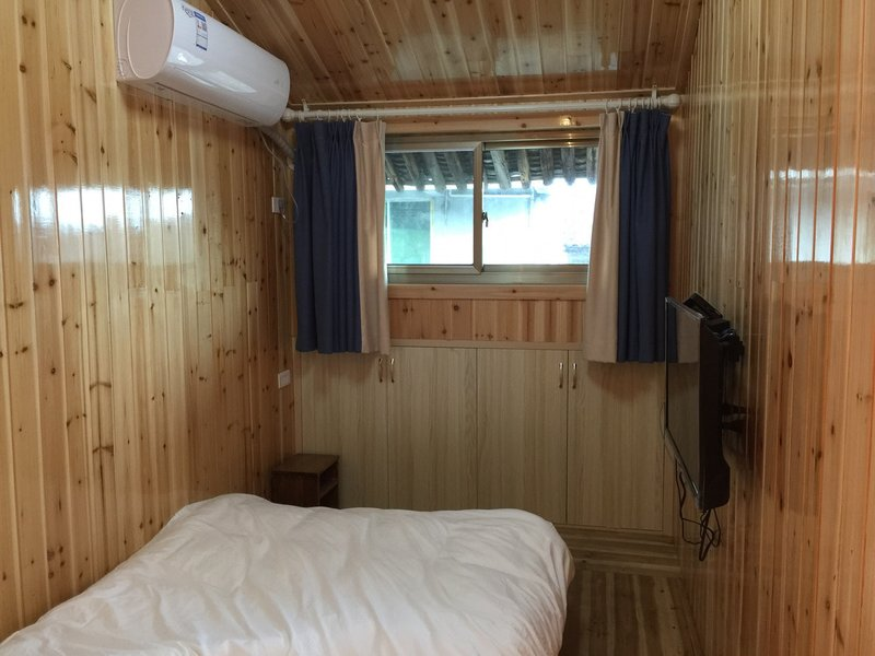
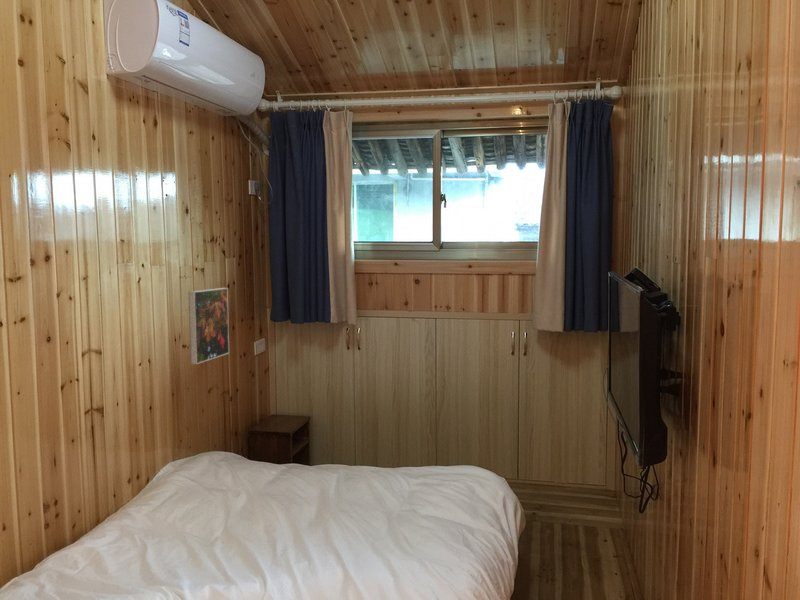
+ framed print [188,287,230,365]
